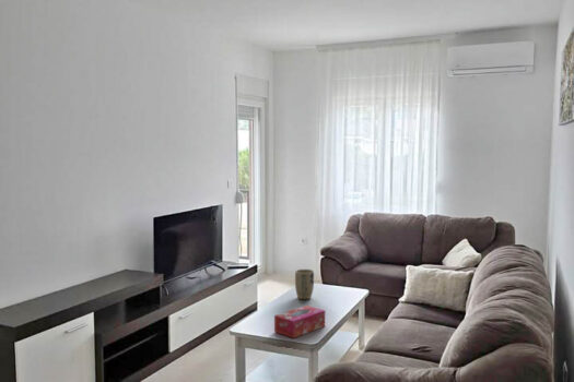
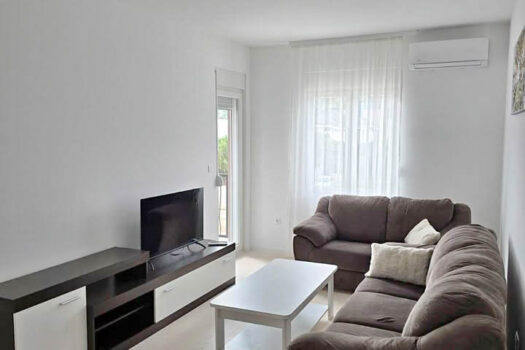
- tissue box [273,305,326,339]
- plant pot [294,268,315,301]
